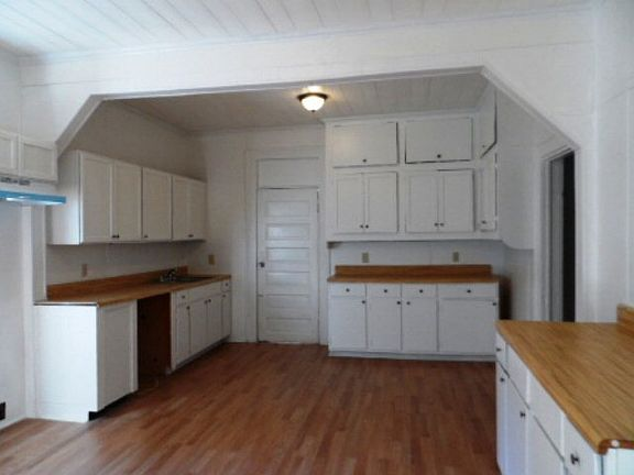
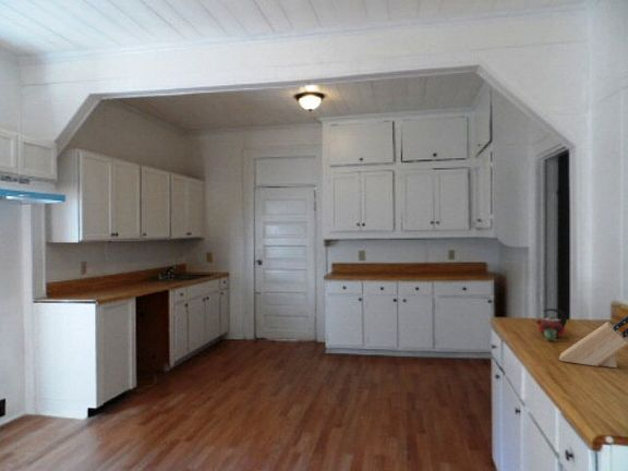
+ kettle [535,307,568,342]
+ knife block [558,314,628,369]
